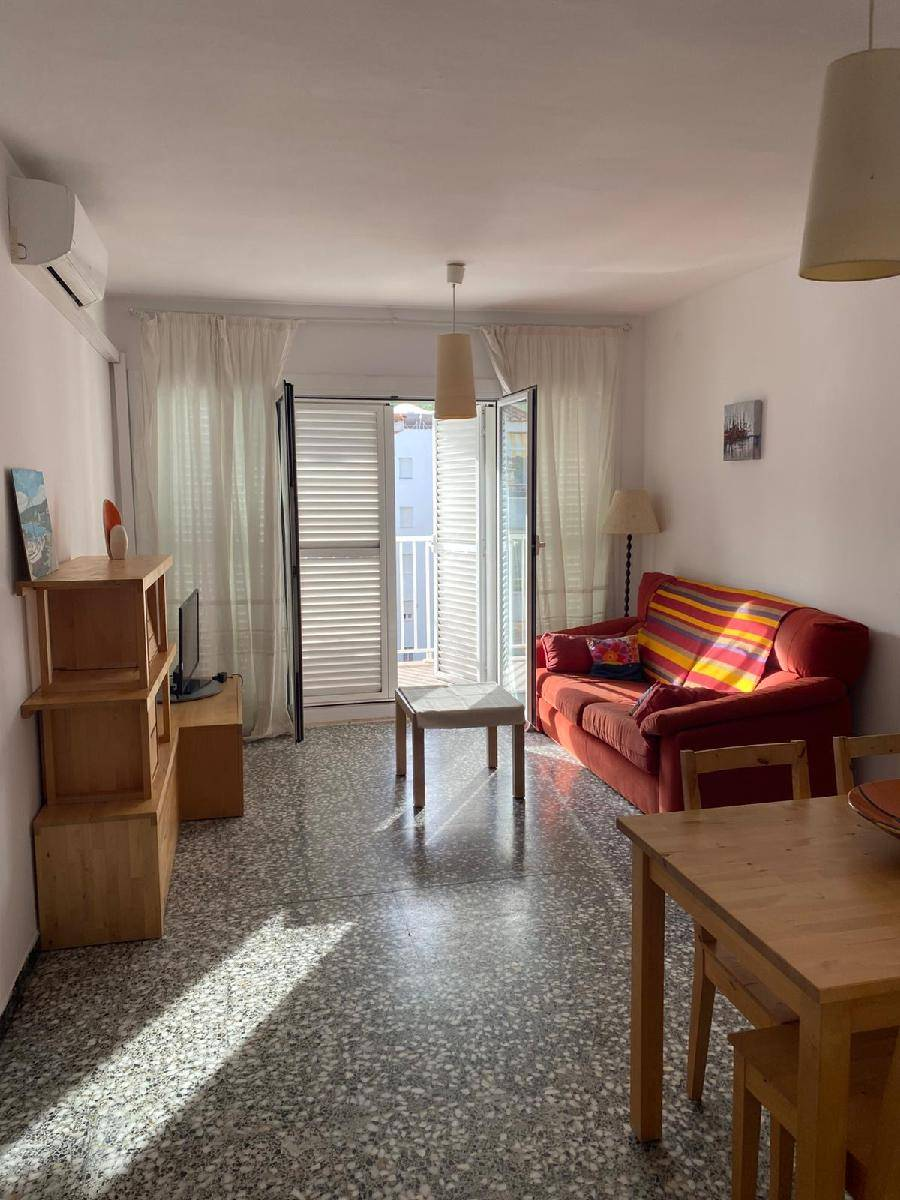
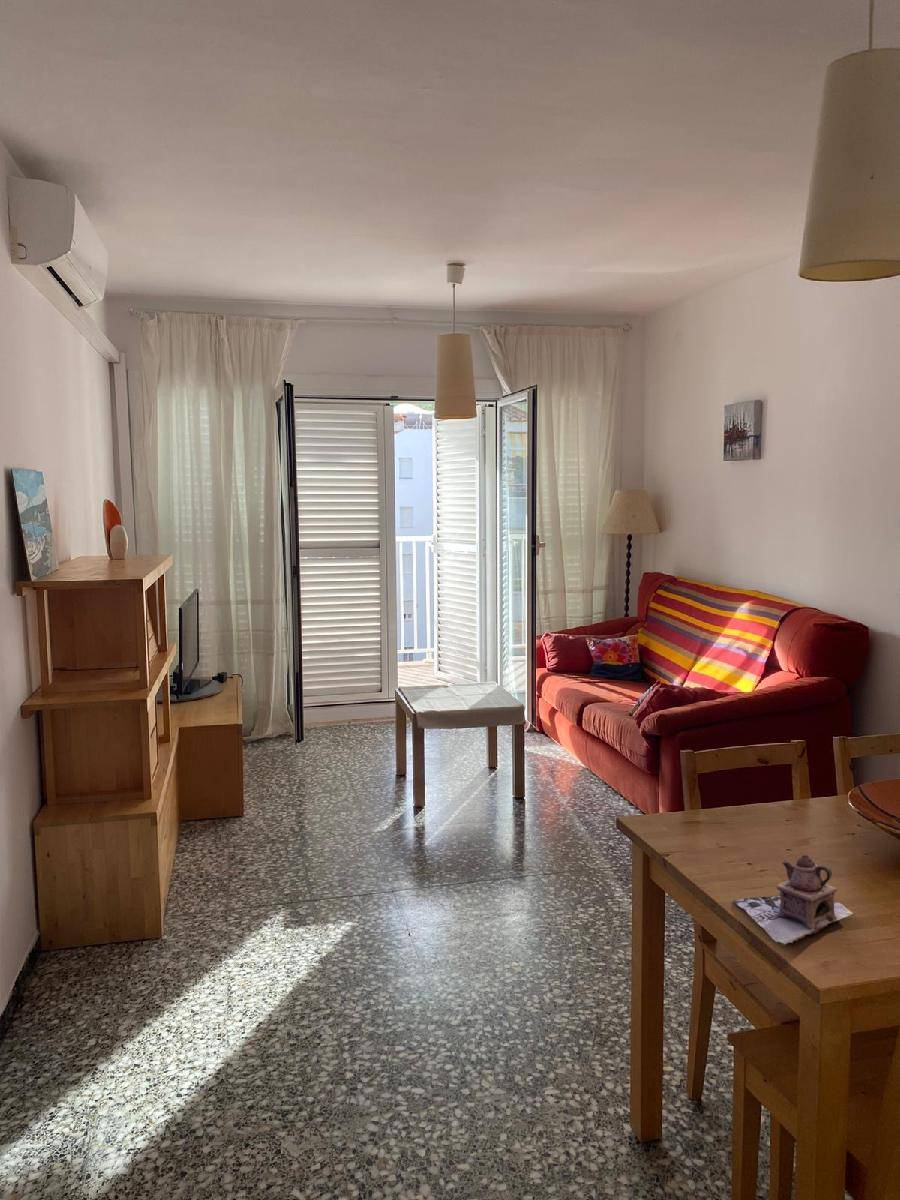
+ teapot [732,854,854,947]
